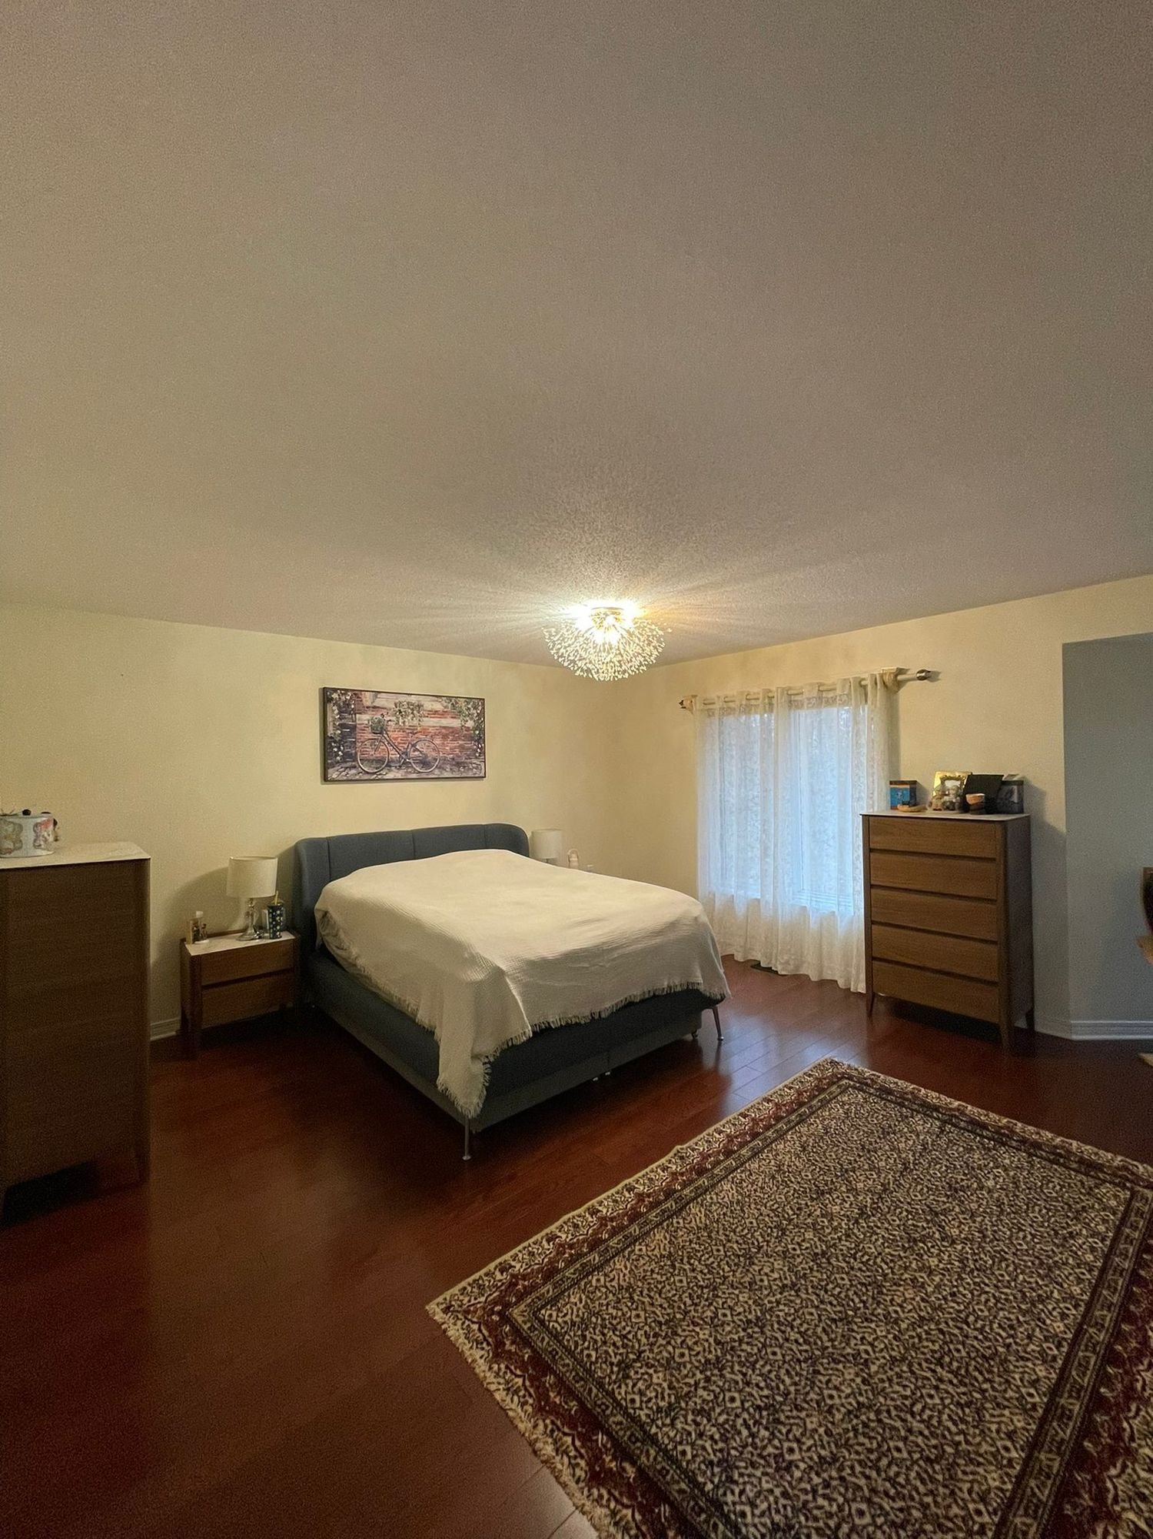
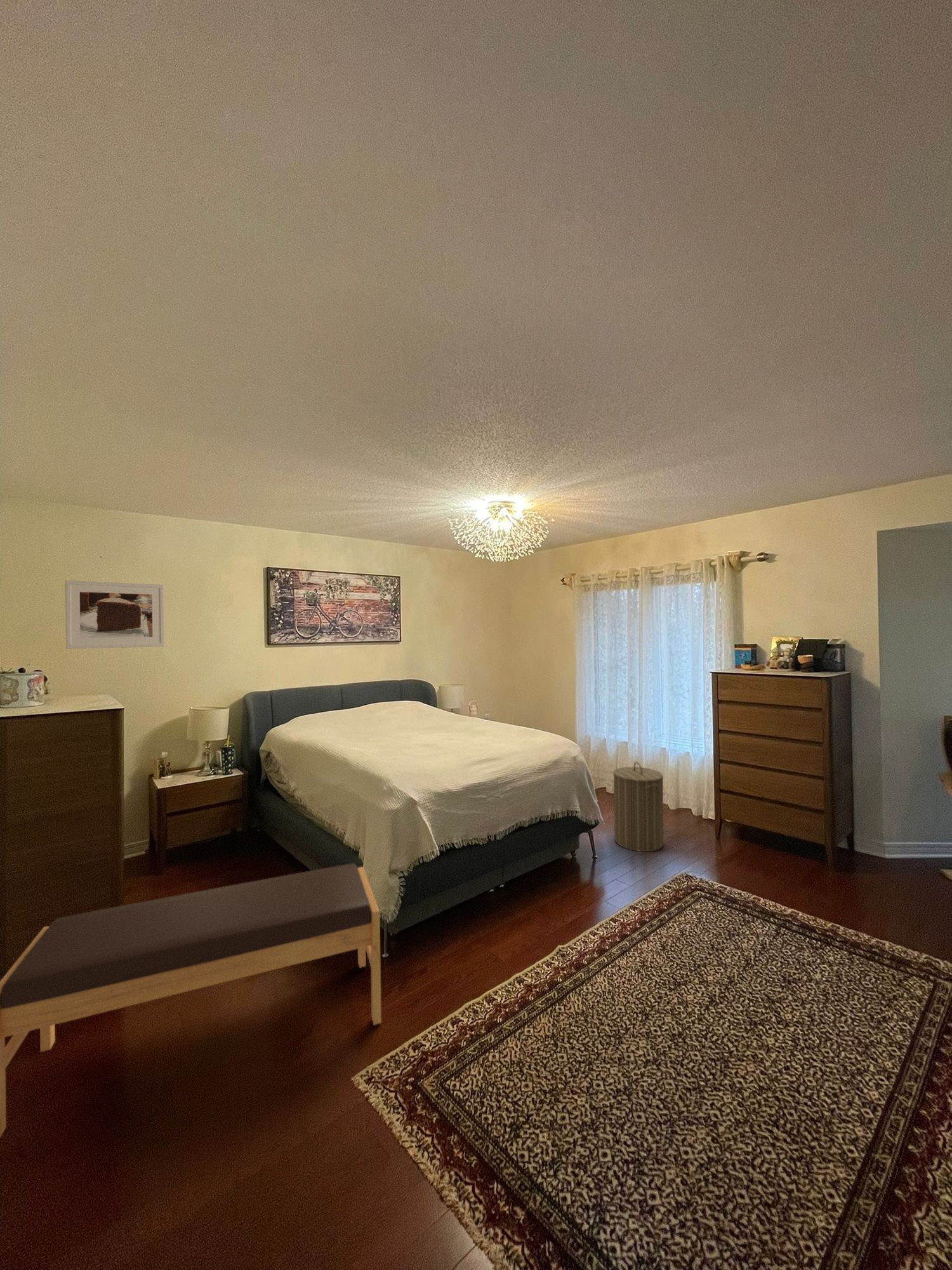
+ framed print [65,580,165,650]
+ laundry hamper [612,761,664,852]
+ bench [0,862,382,1138]
